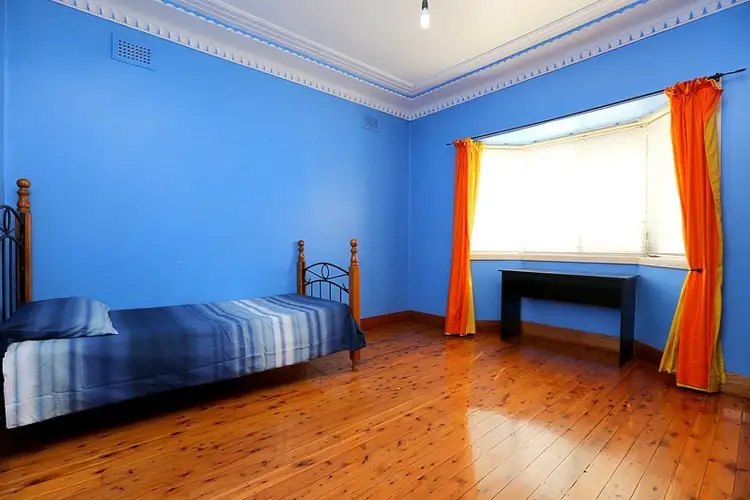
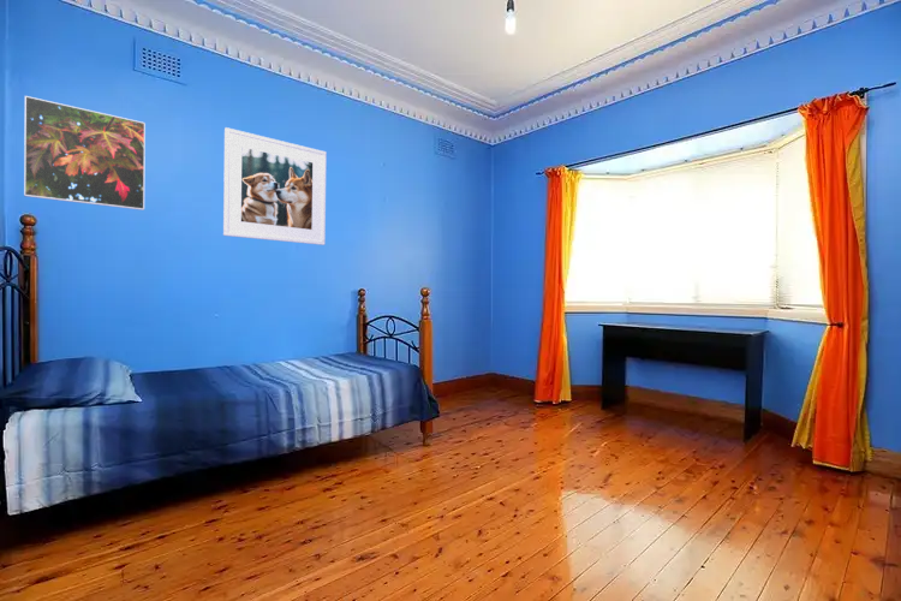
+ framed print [23,95,147,212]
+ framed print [222,126,328,246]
